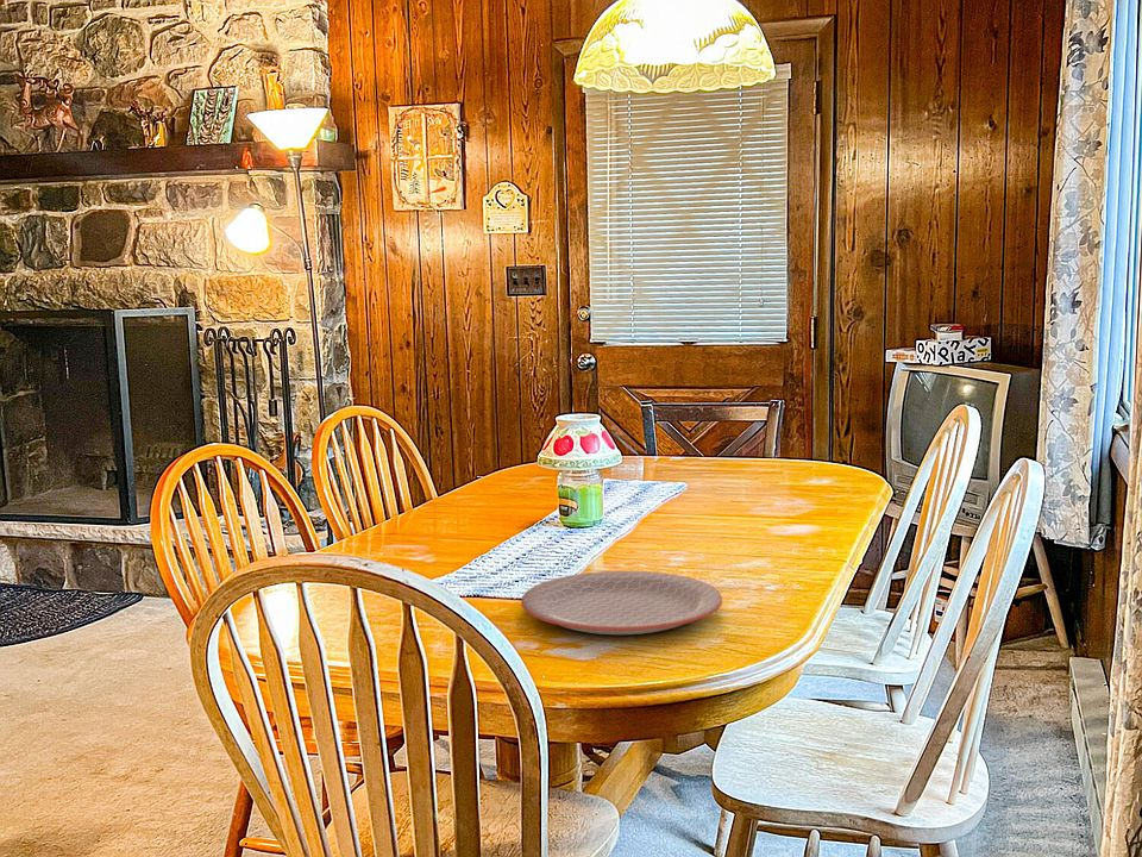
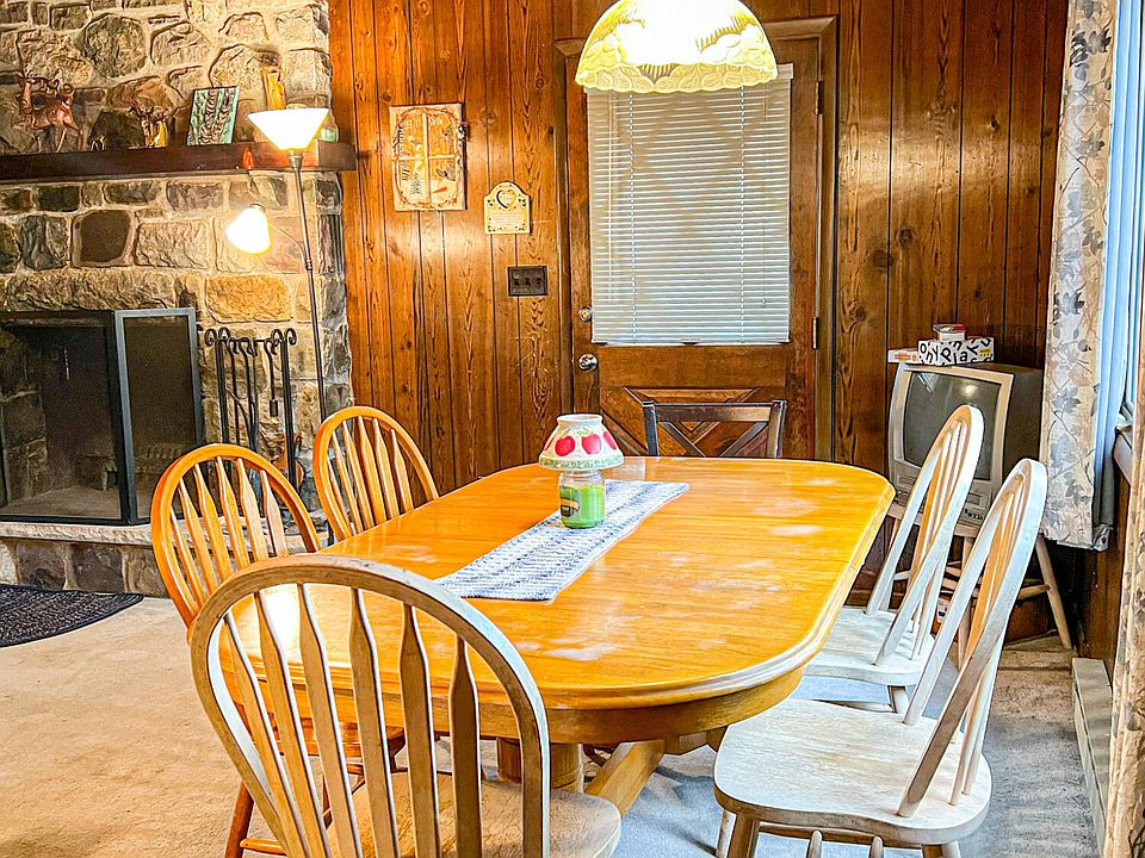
- plate [520,570,723,636]
